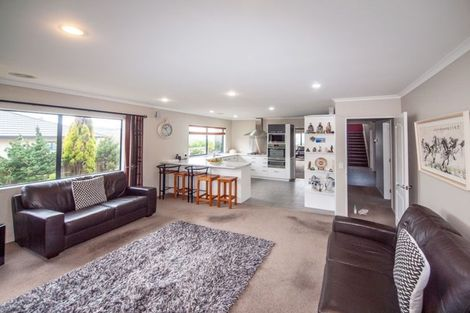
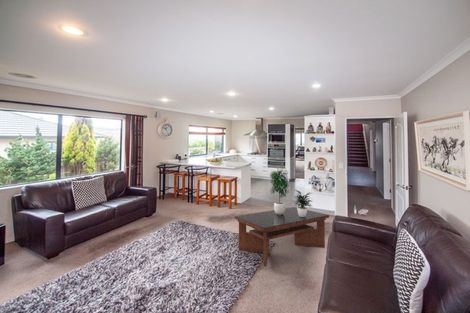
+ coffee table [234,206,330,268]
+ potted plant [269,168,314,217]
